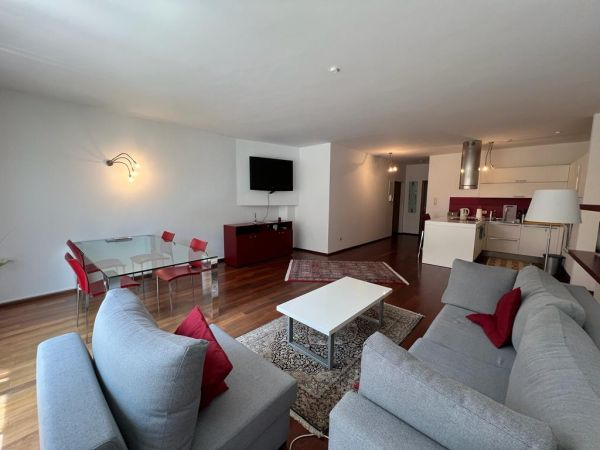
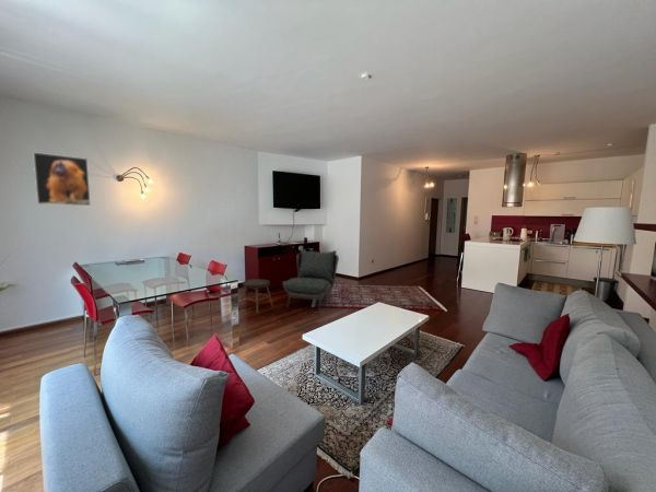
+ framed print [32,151,92,207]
+ stool [238,278,274,315]
+ armless chair [282,248,340,312]
